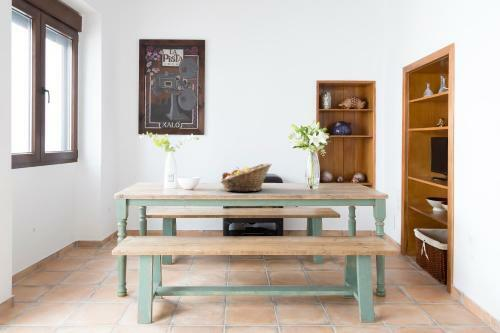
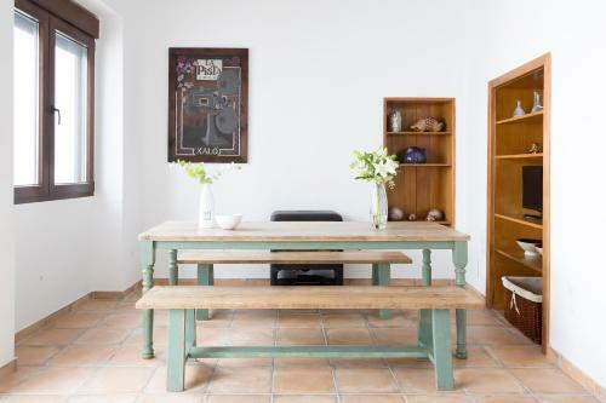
- fruit basket [219,163,273,192]
